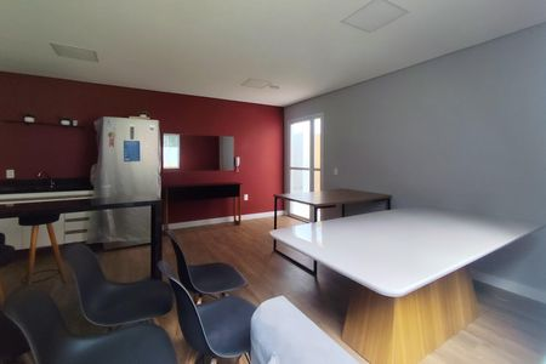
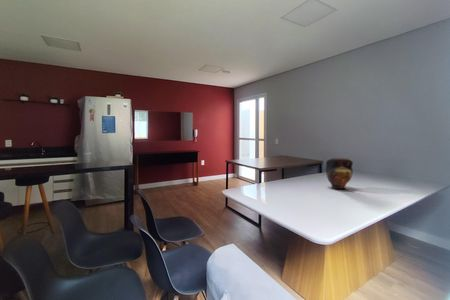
+ vase [324,157,354,190]
